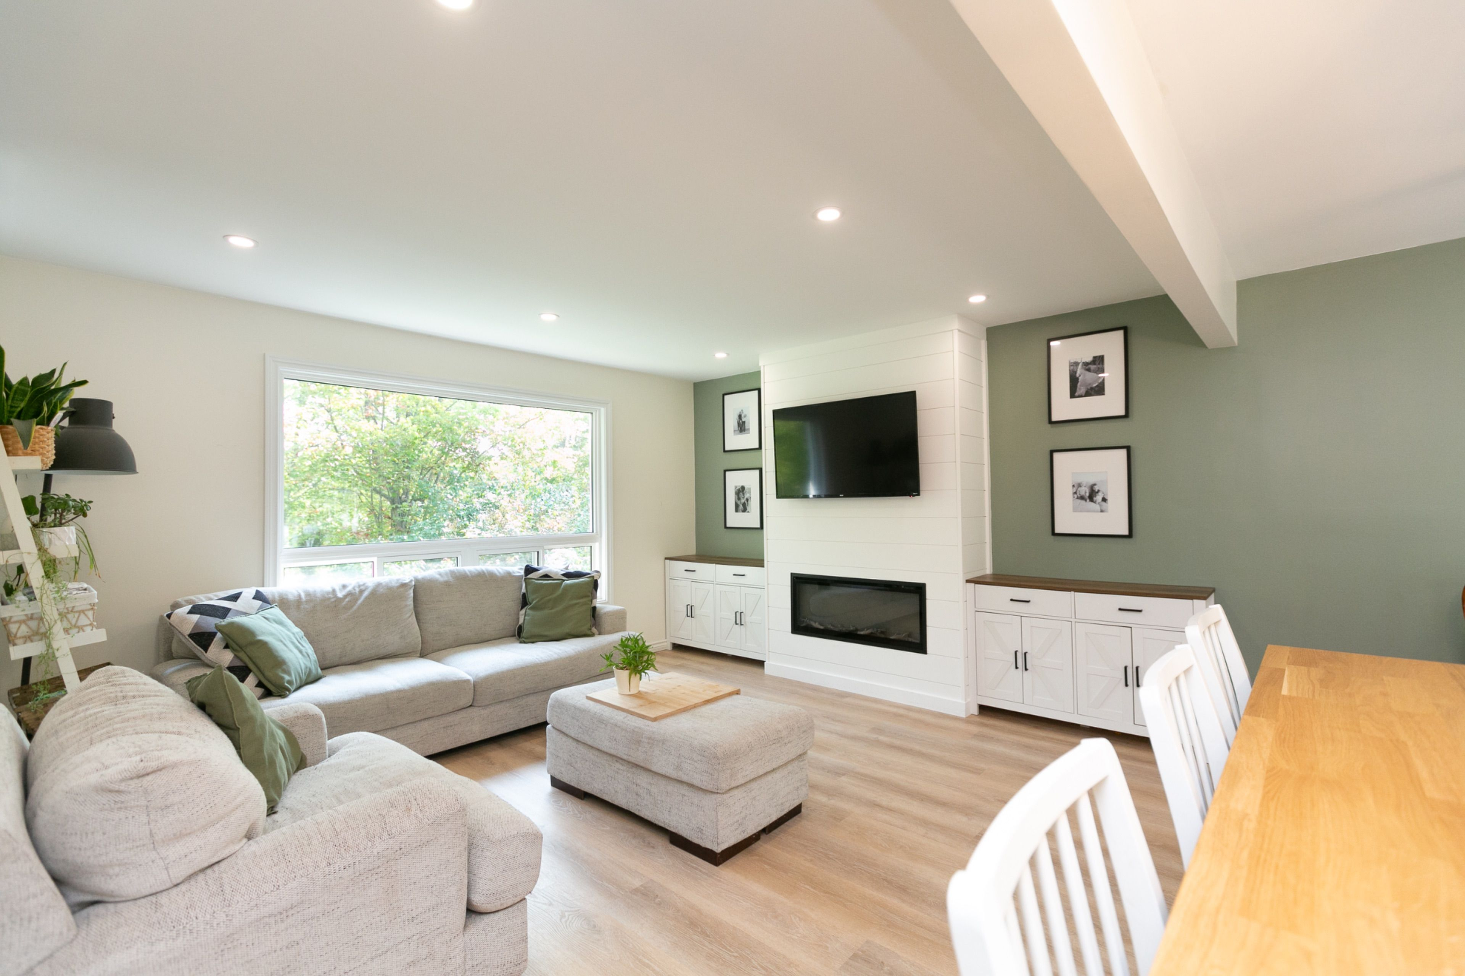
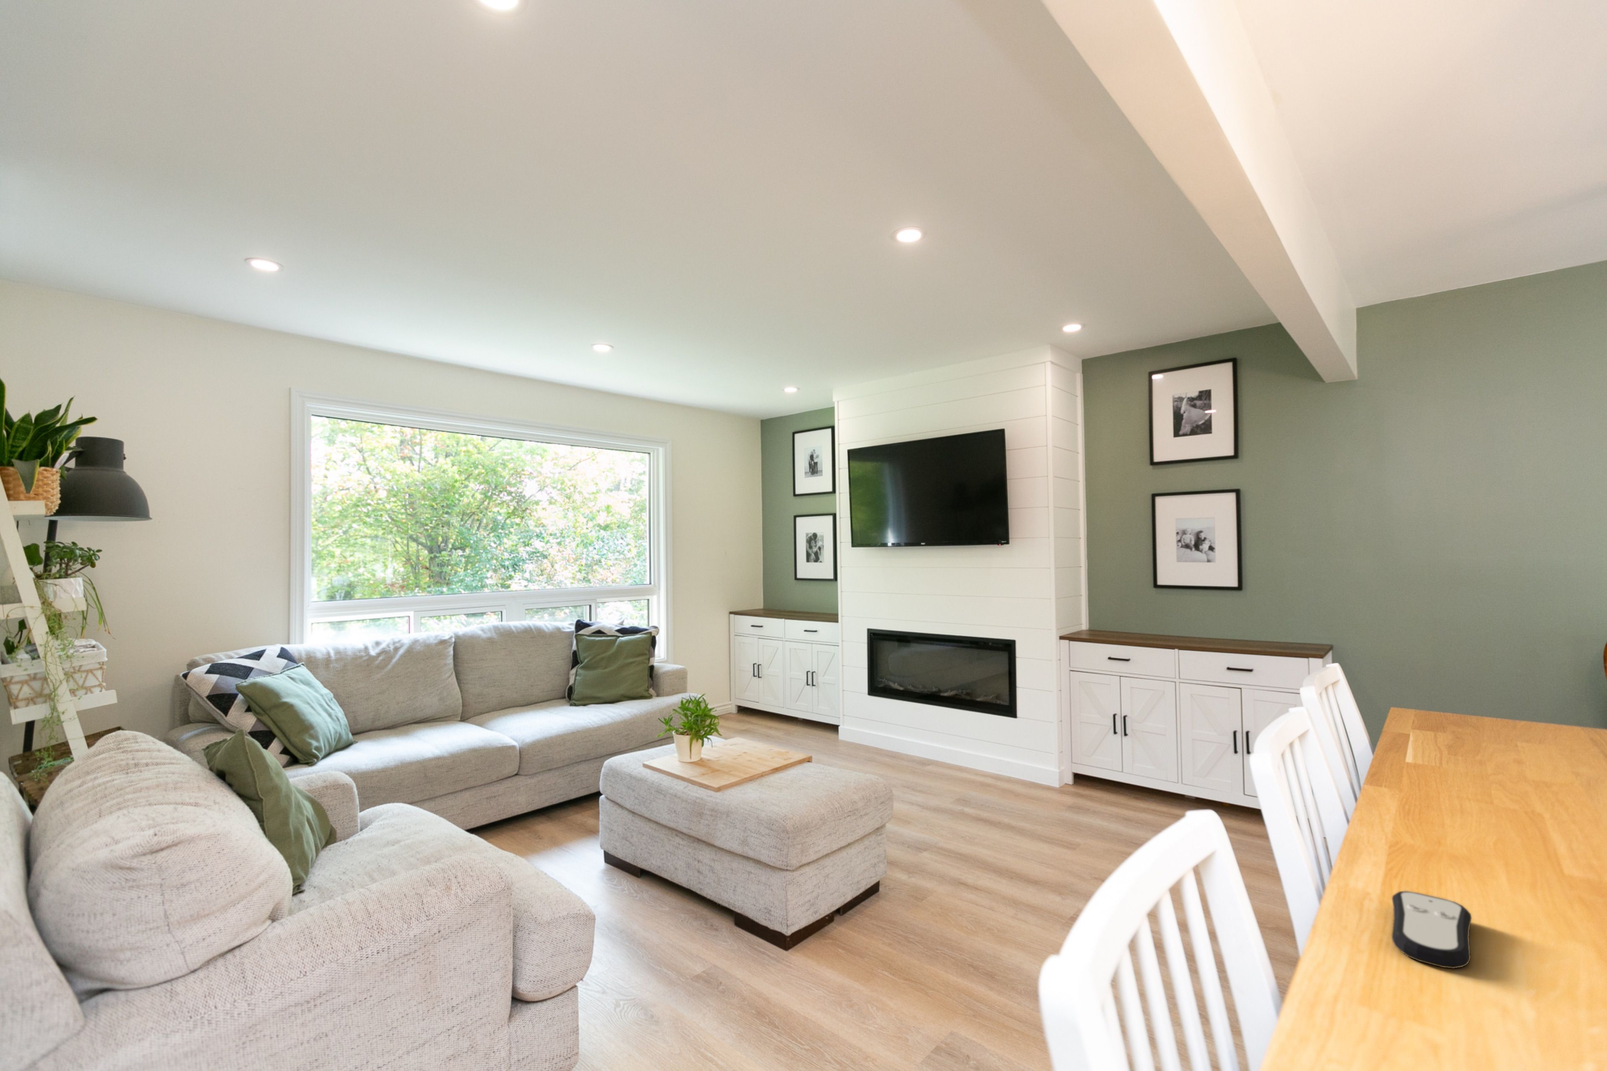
+ remote control [1391,891,1472,969]
